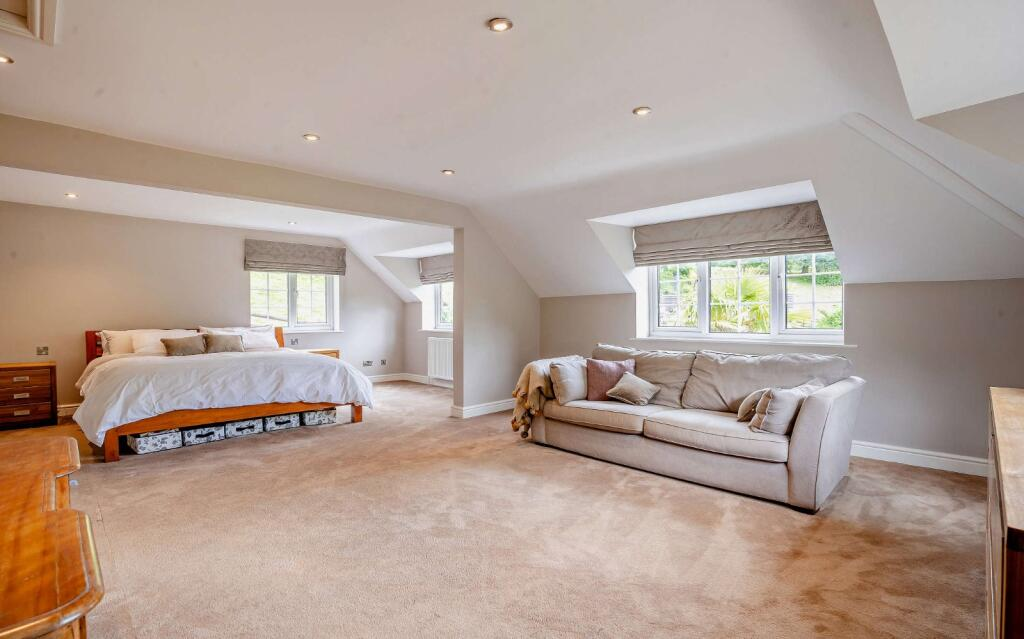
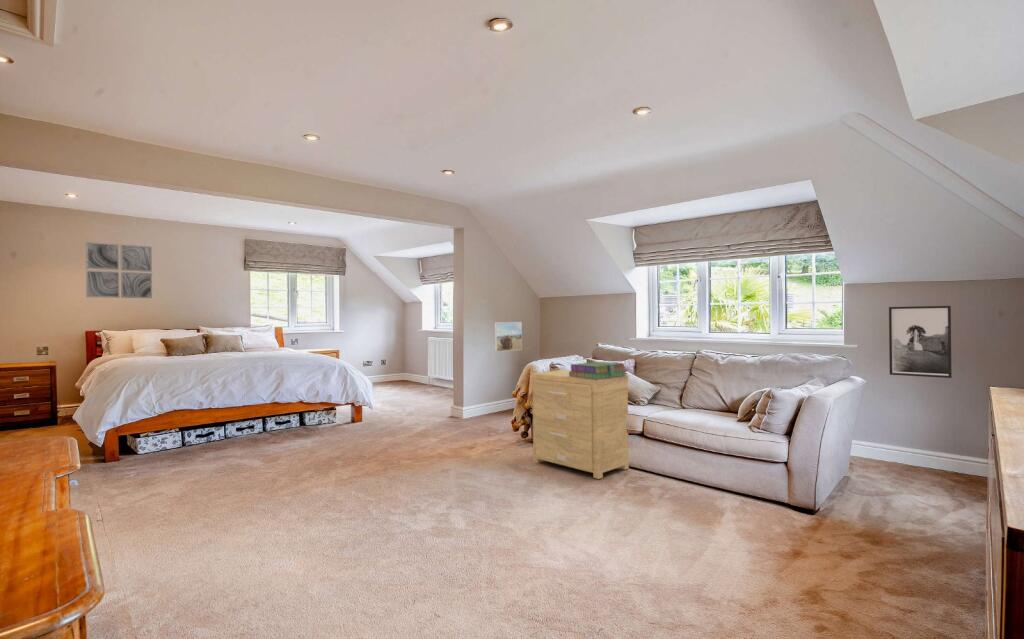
+ wall art [85,241,153,299]
+ side table [531,369,630,480]
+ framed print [888,305,953,379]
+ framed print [494,321,523,353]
+ stack of books [569,361,628,379]
